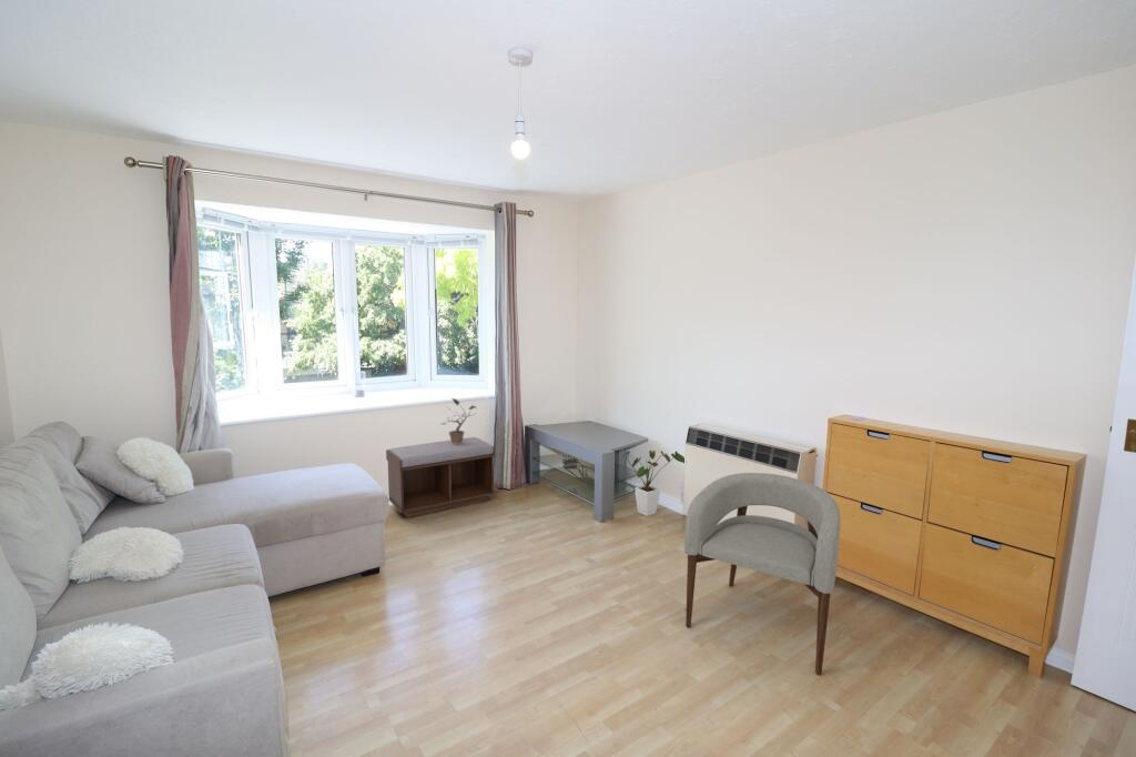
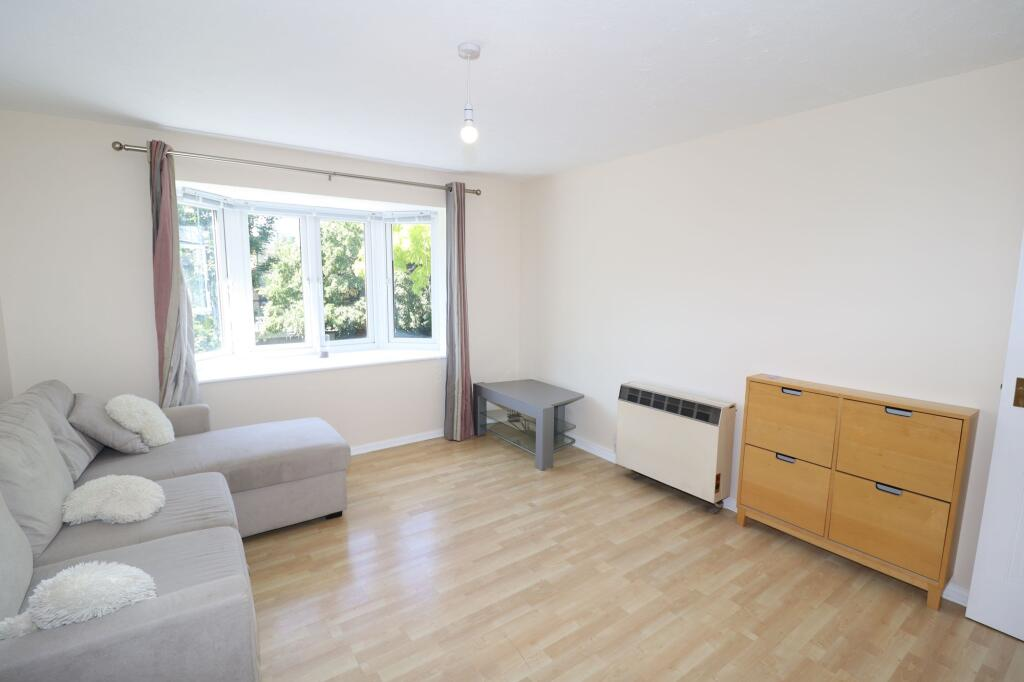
- house plant [620,450,686,517]
- bench [385,436,496,518]
- potted plant [440,397,477,444]
- armchair [683,472,841,676]
